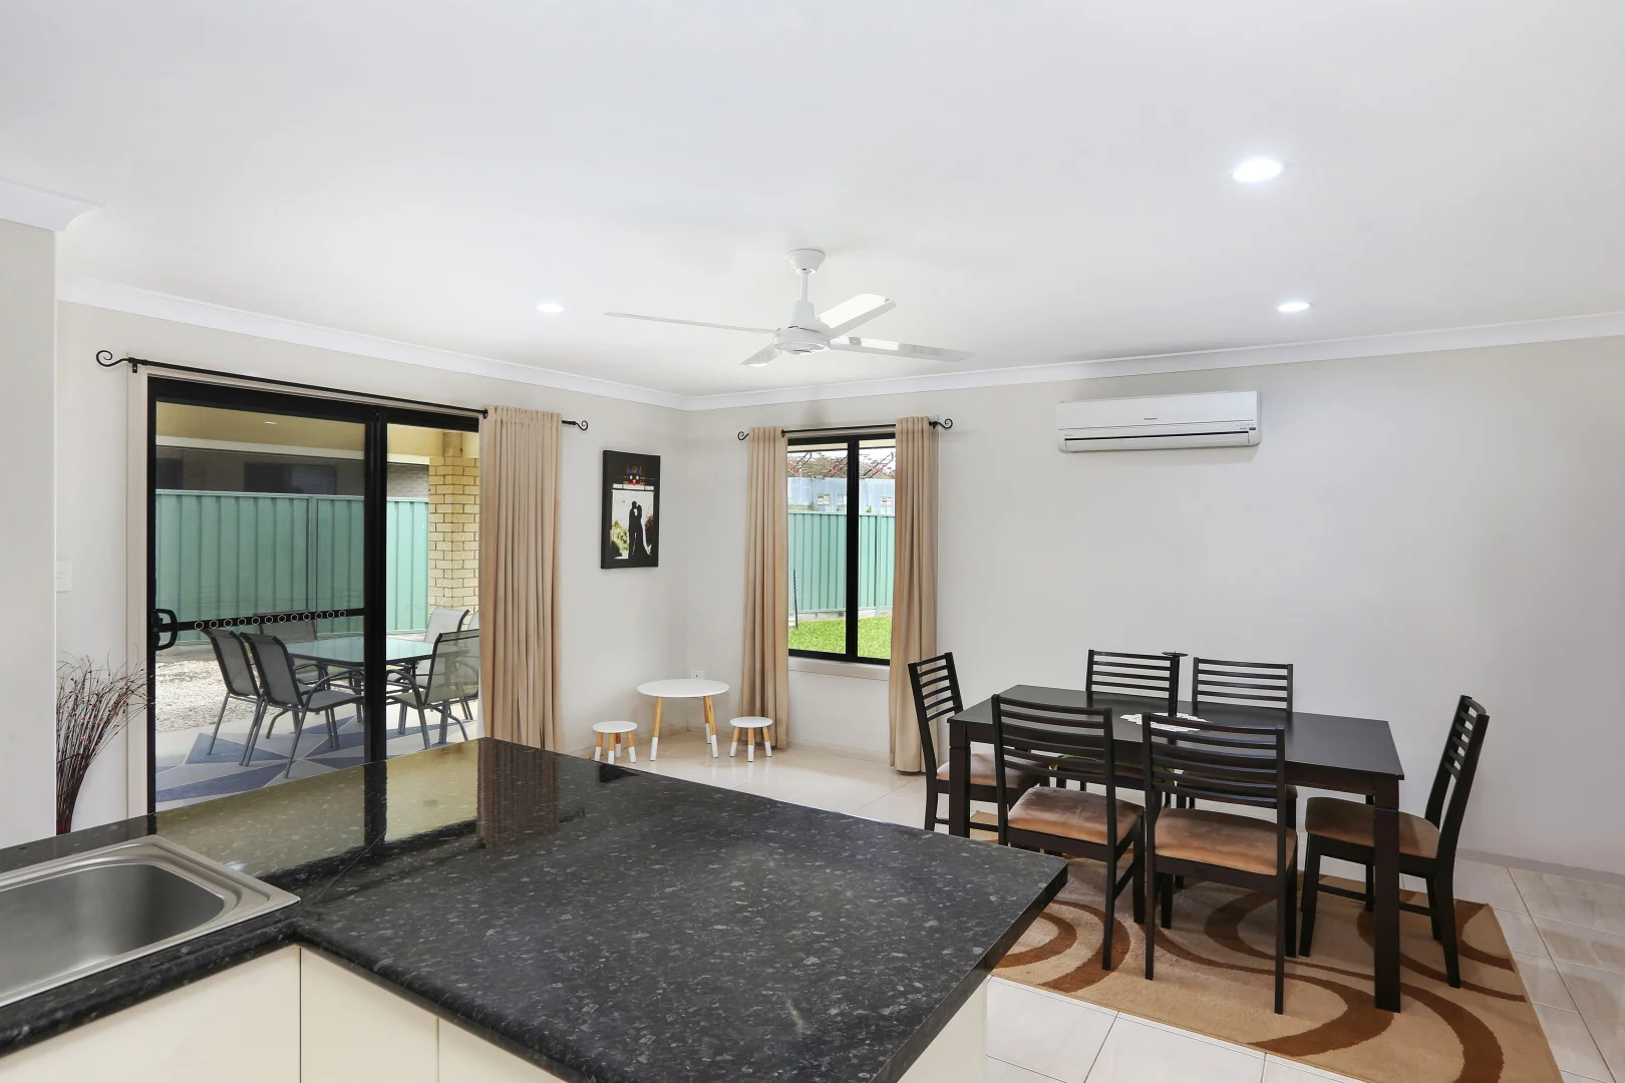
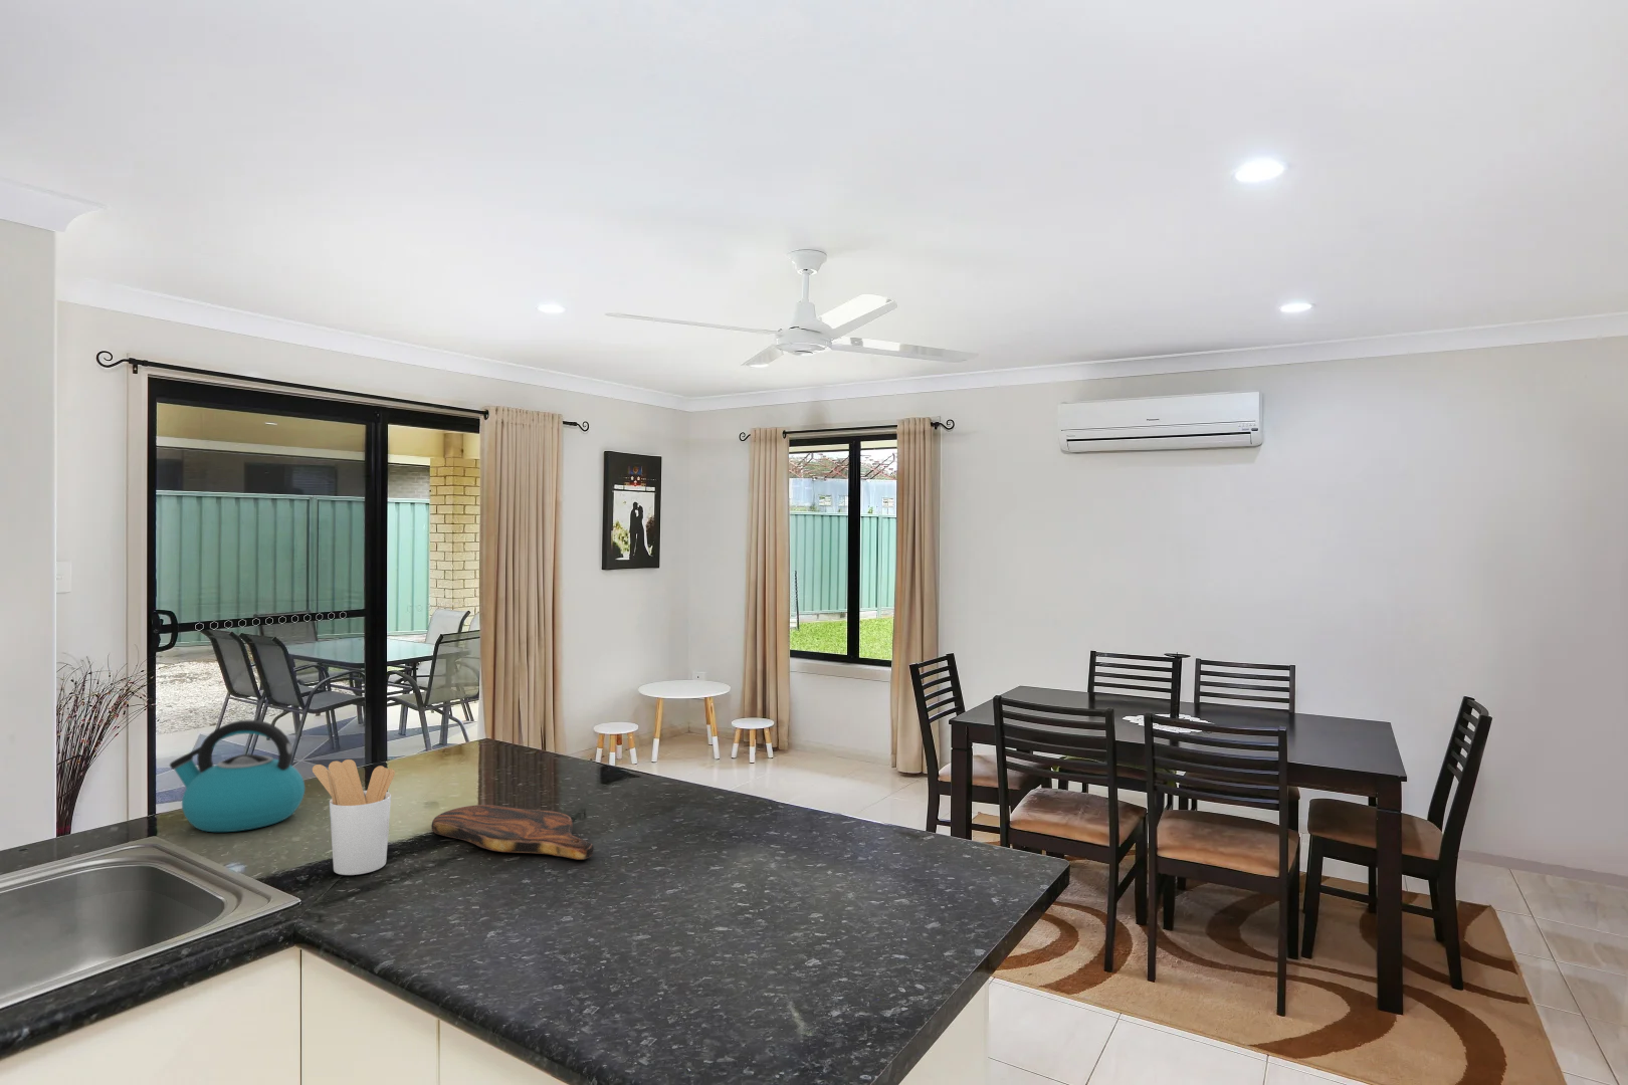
+ kettle [168,719,305,833]
+ utensil holder [311,758,396,876]
+ cutting board [431,804,595,861]
